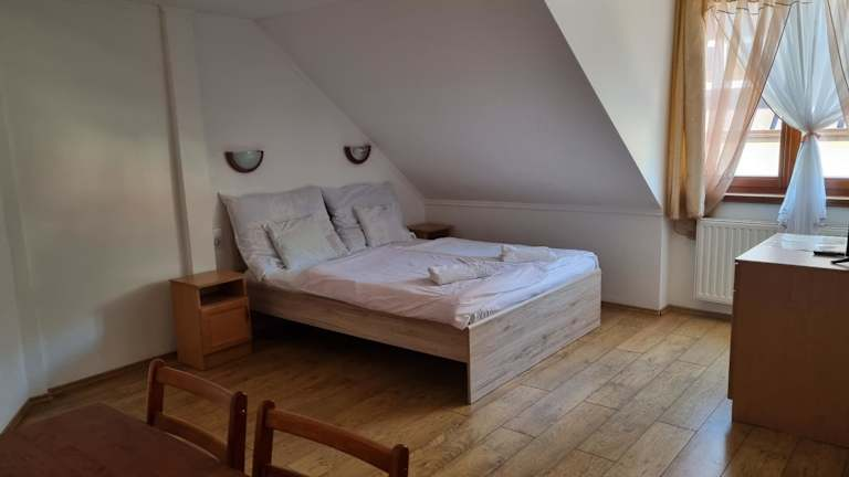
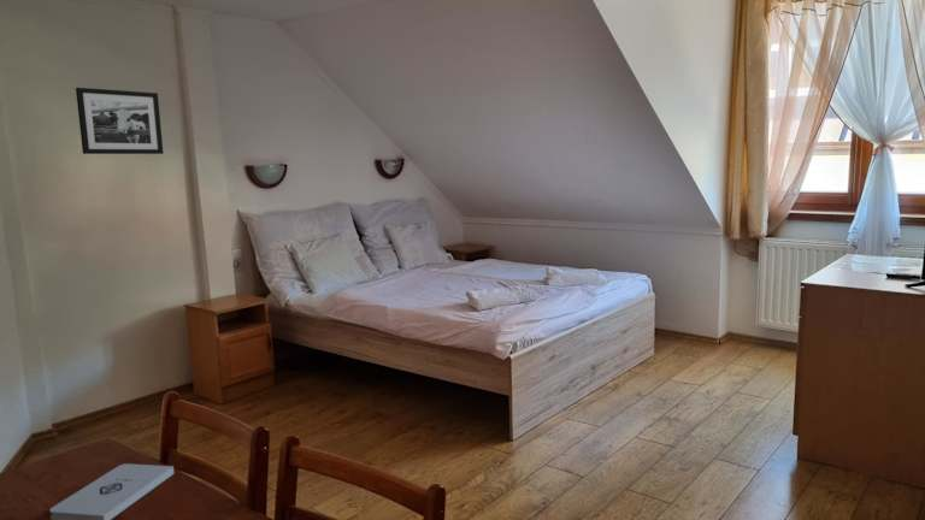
+ picture frame [75,87,165,155]
+ notepad [48,462,175,520]
